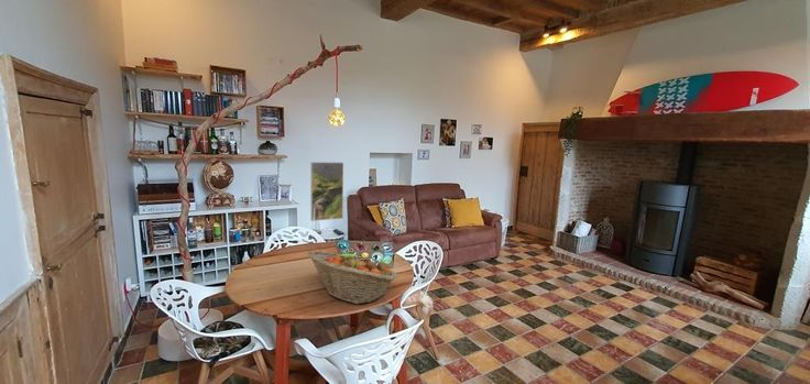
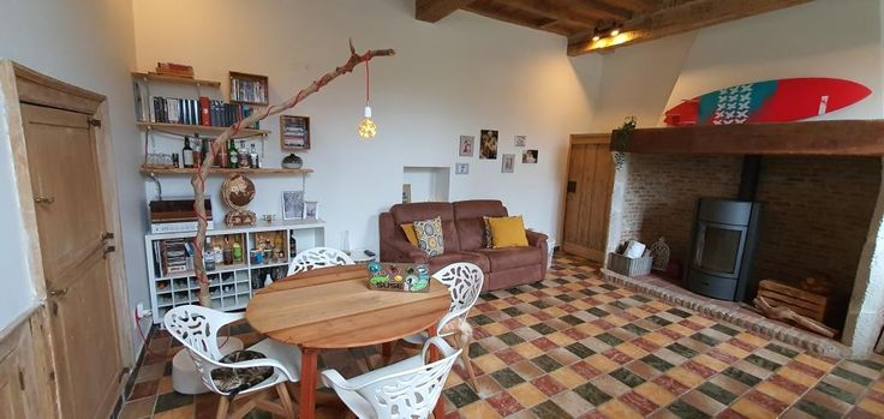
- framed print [309,161,344,222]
- fruit basket [307,250,397,305]
